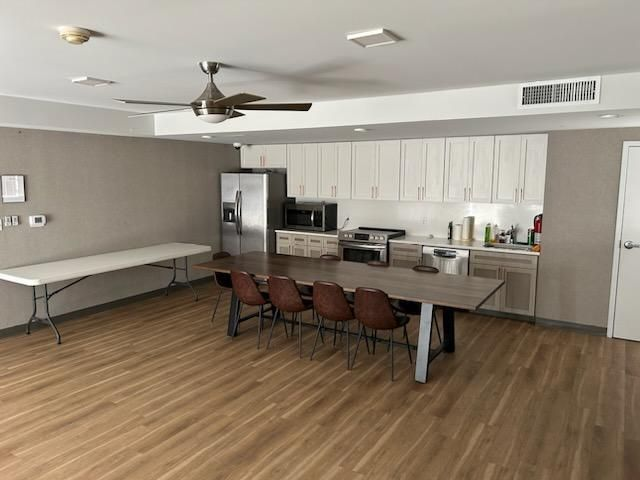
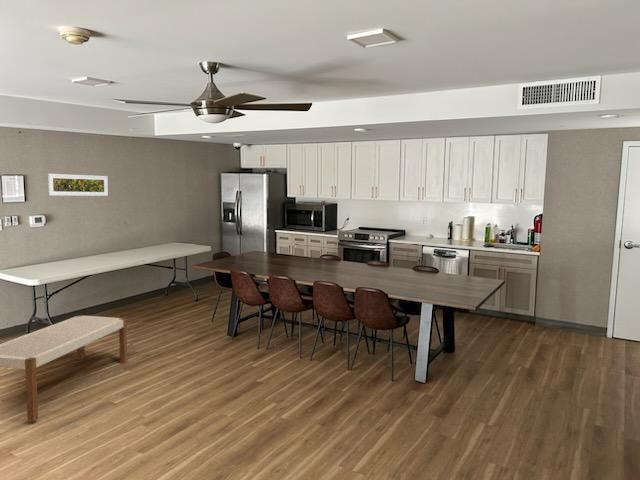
+ bench [0,314,128,422]
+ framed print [47,173,109,197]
